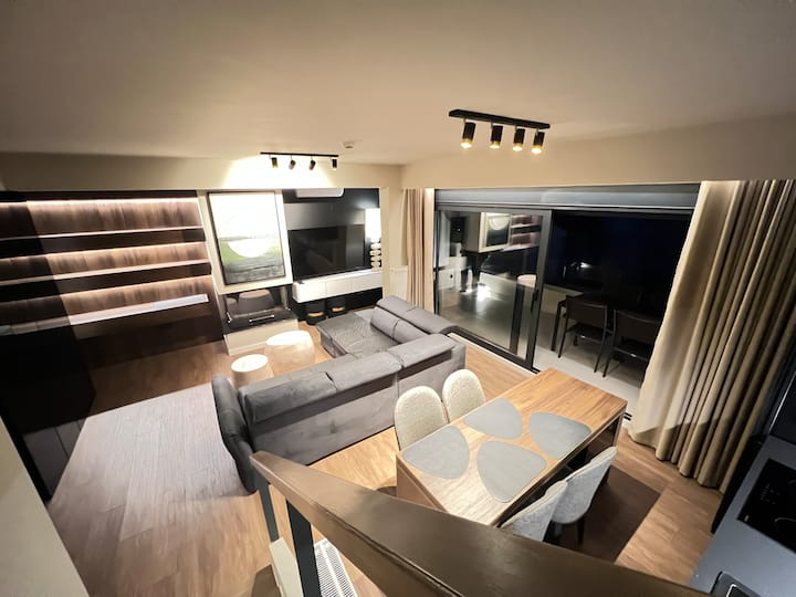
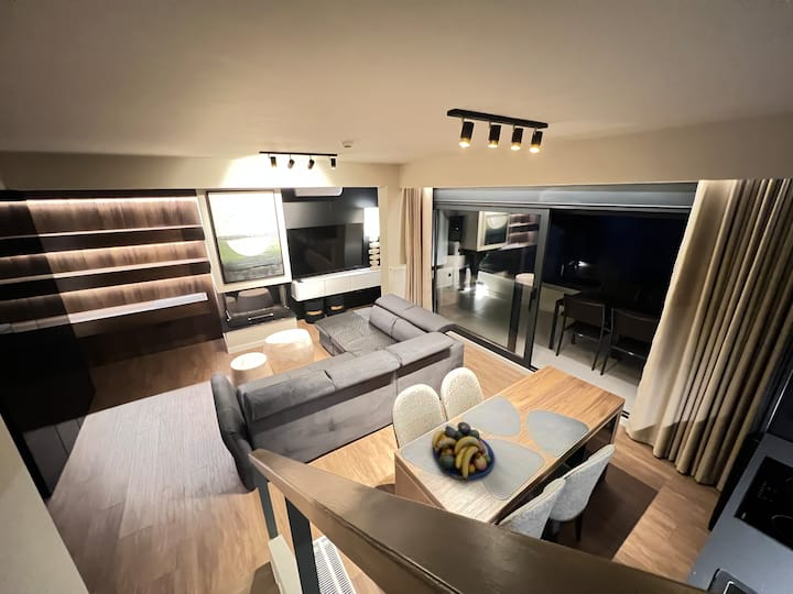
+ fruit bowl [431,421,496,481]
